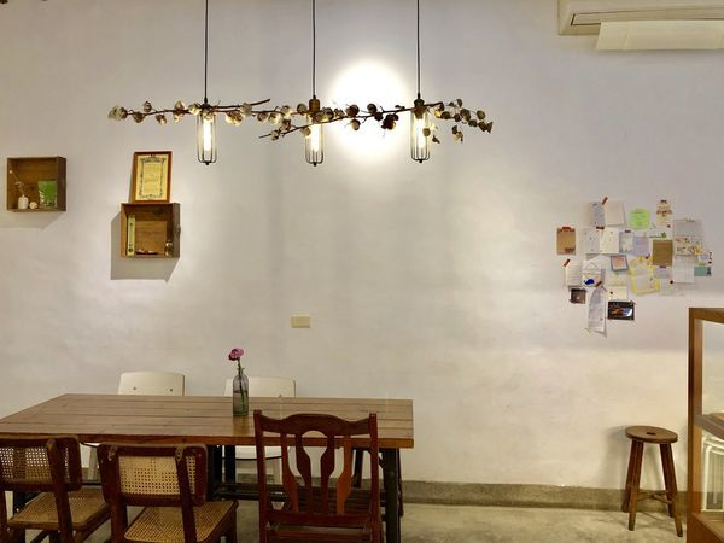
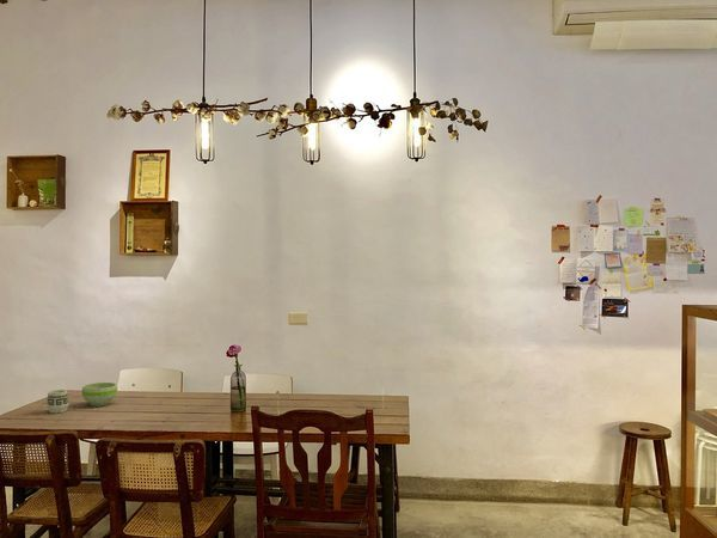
+ bowl [80,381,118,408]
+ cup [45,389,71,415]
